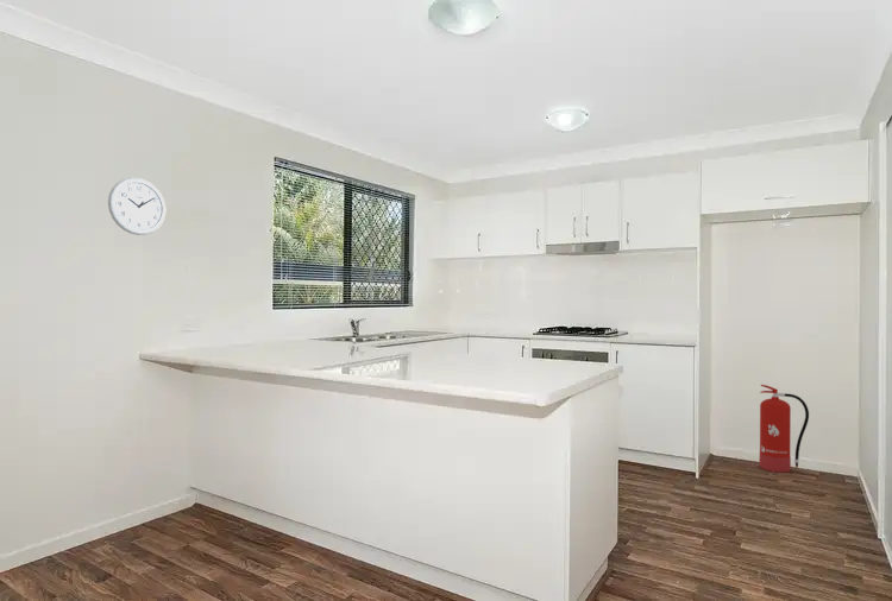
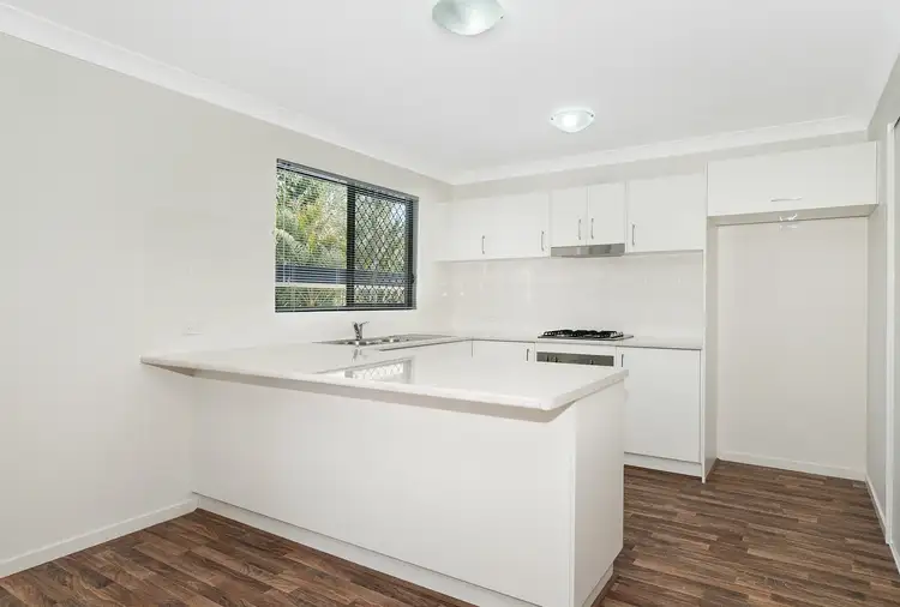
- wall clock [107,177,167,236]
- fire extinguisher [759,384,810,474]
